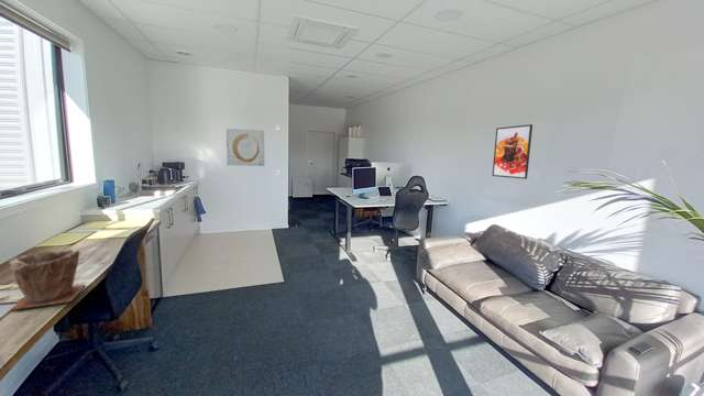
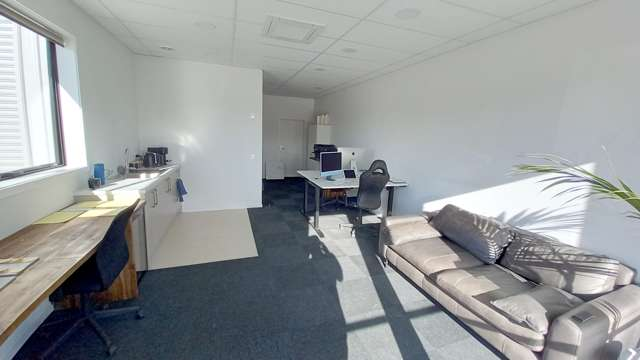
- plant pot [8,248,86,311]
- wall art [226,128,265,167]
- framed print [492,123,534,180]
